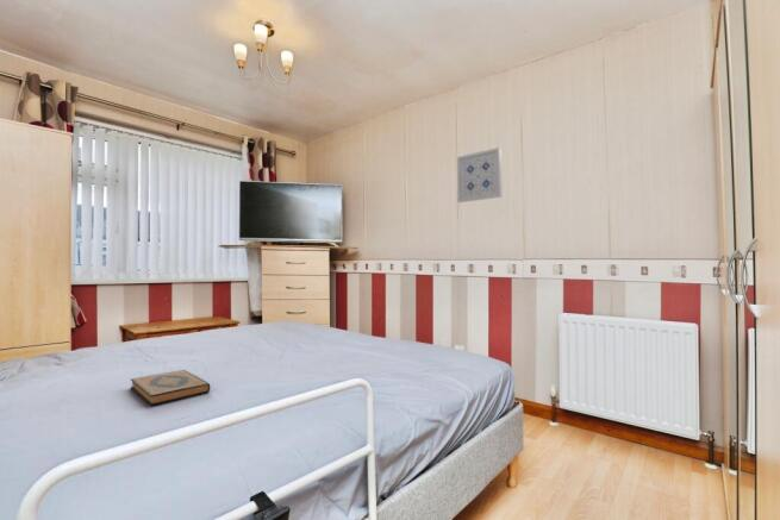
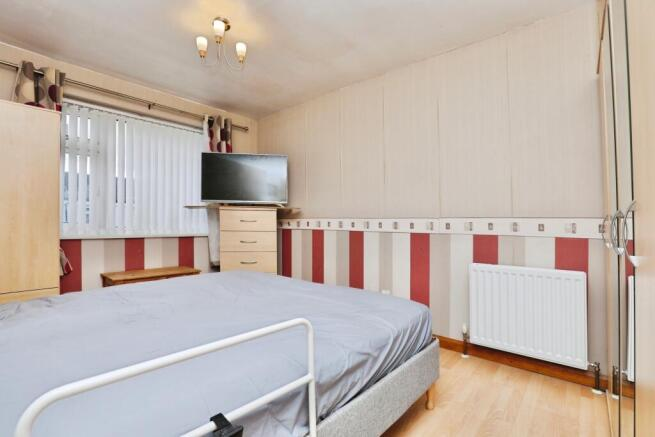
- wall art [456,146,503,203]
- hardback book [130,369,211,407]
